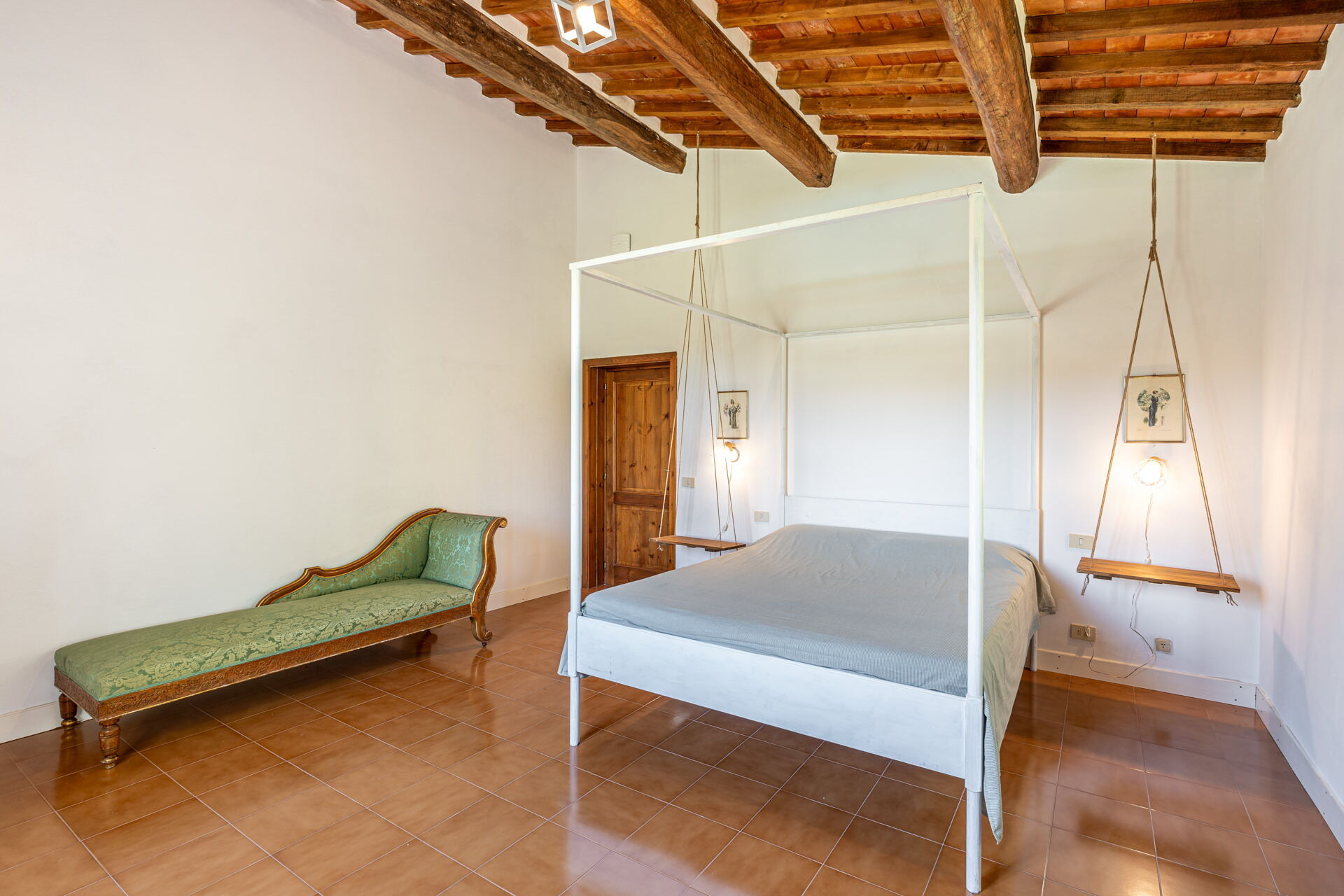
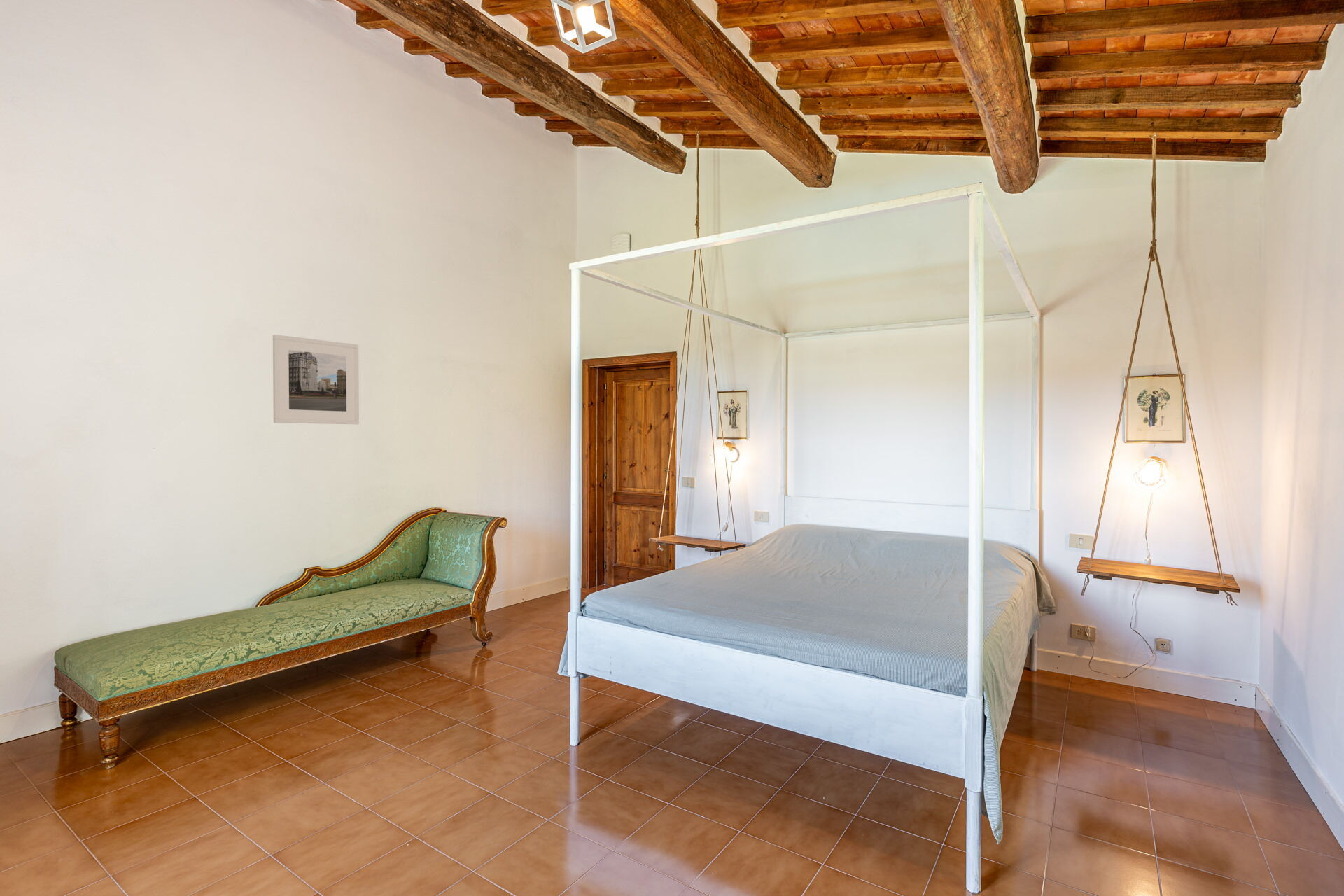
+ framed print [272,334,360,425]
